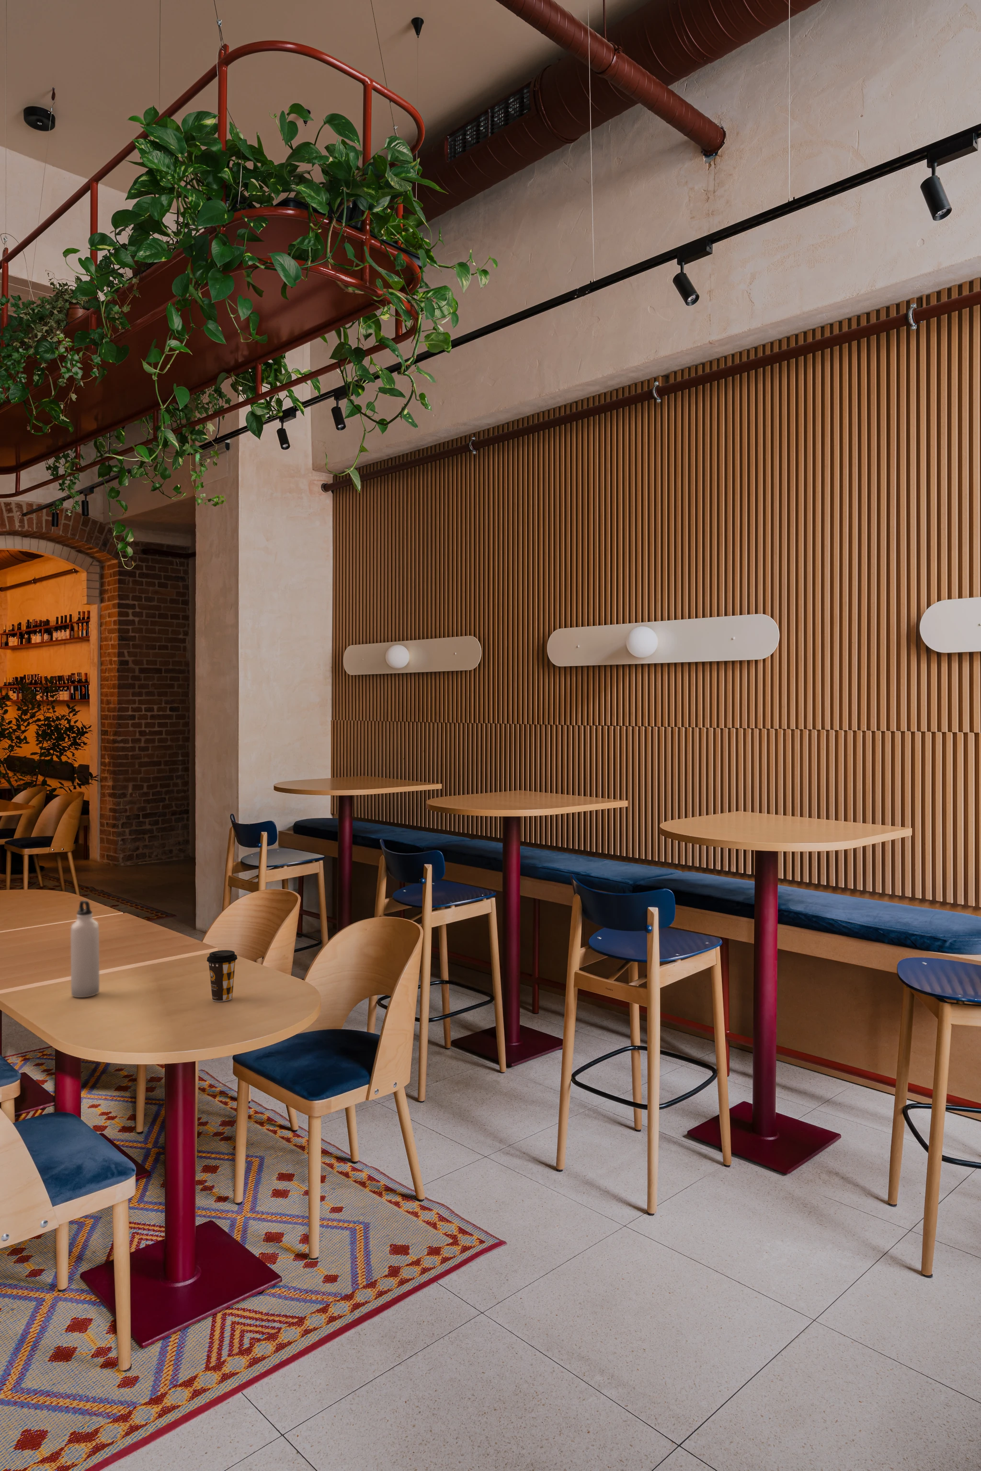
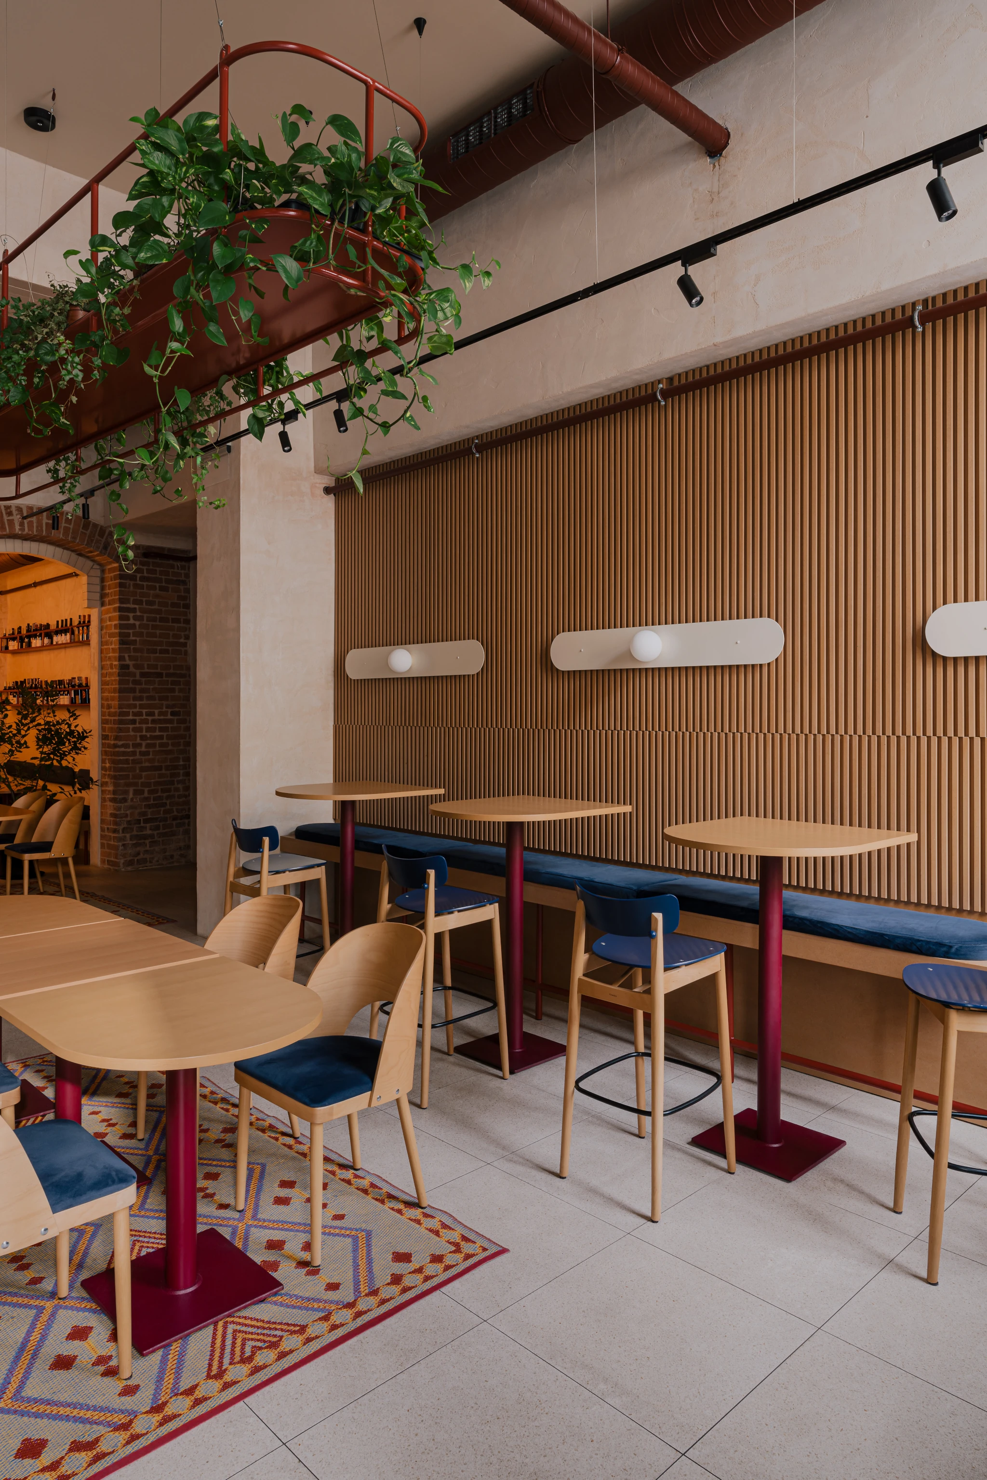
- coffee cup [207,950,238,1002]
- water bottle [70,900,100,998]
